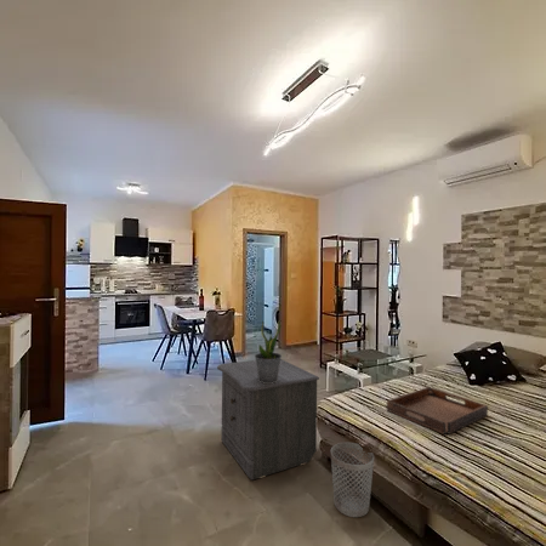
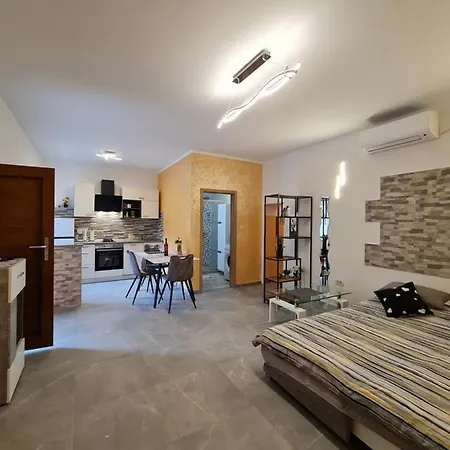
- nightstand [216,358,320,480]
- serving tray [386,386,489,436]
- potted plant [254,319,283,383]
- wastebasket [330,442,375,518]
